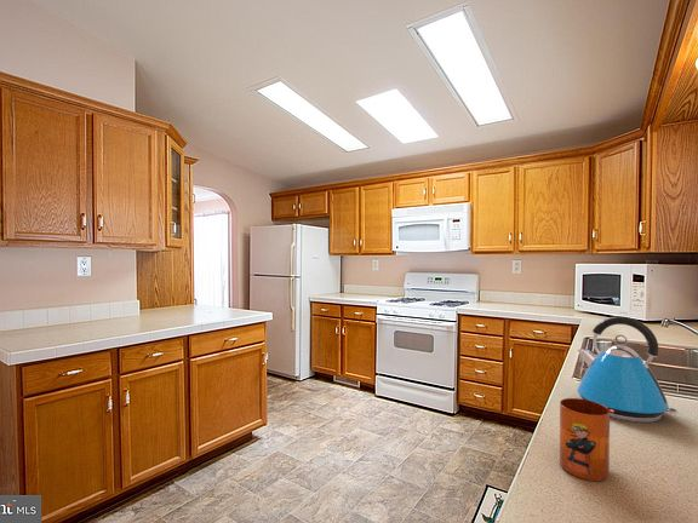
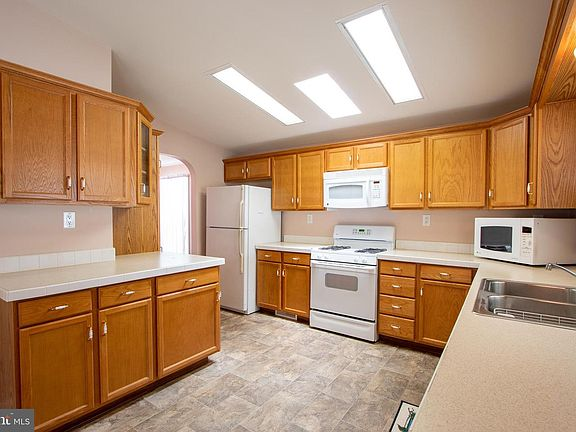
- kettle [576,315,679,424]
- mug [559,397,611,483]
